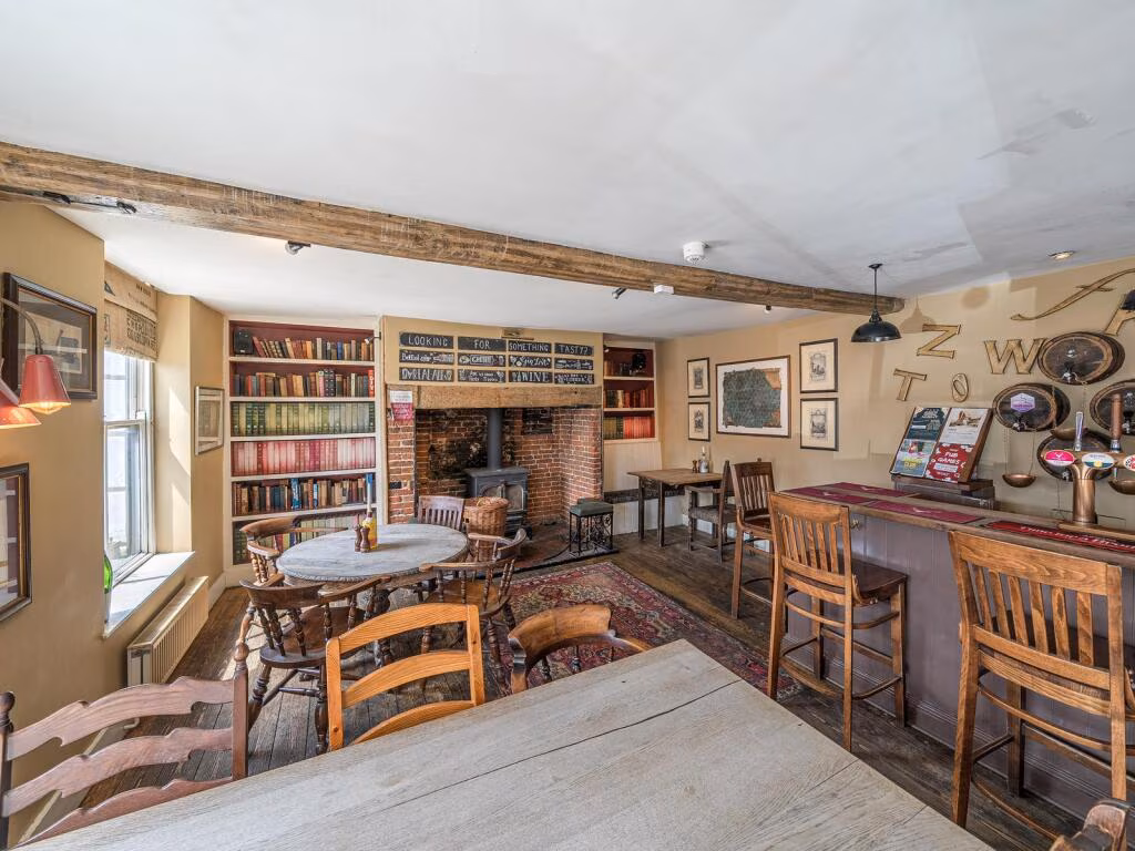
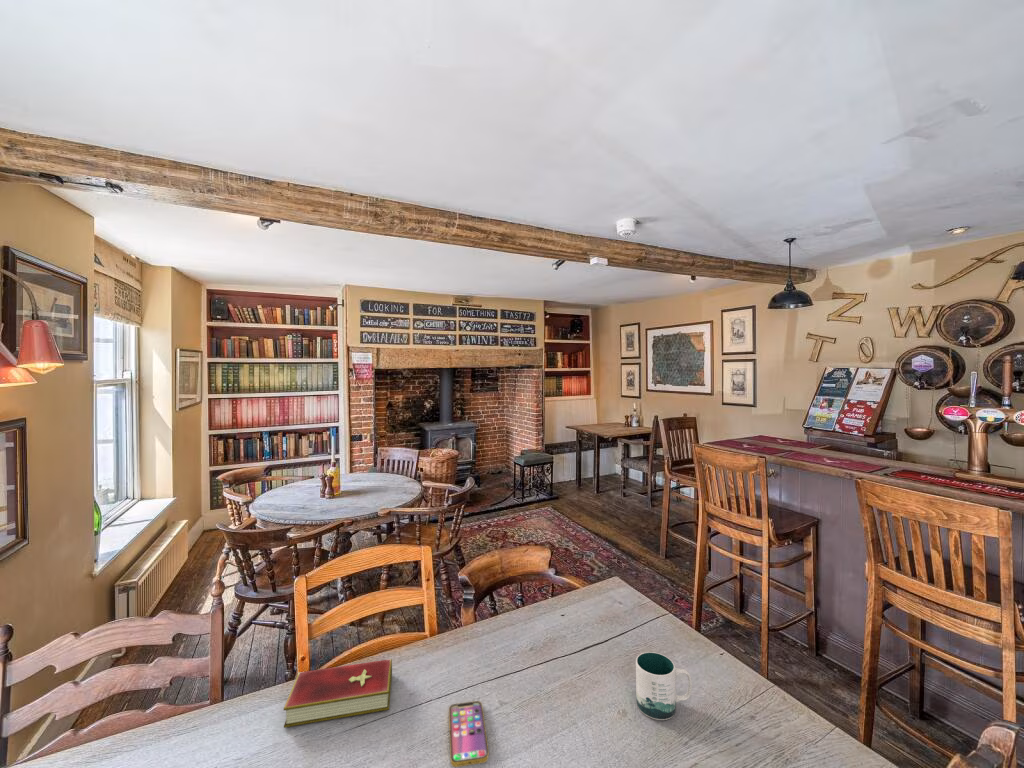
+ smartphone [448,700,489,768]
+ hardcover book [283,658,393,729]
+ mug [635,651,693,721]
